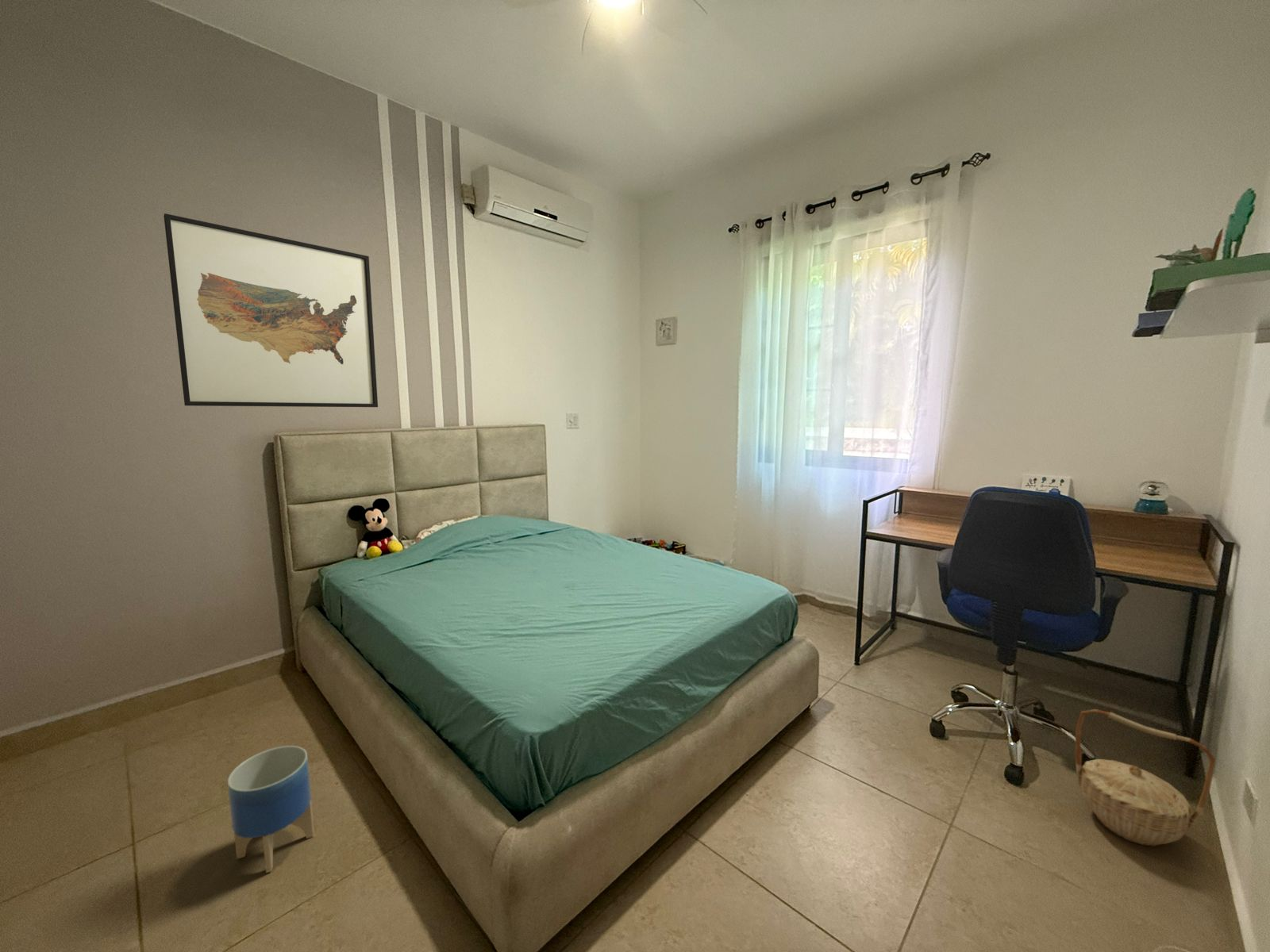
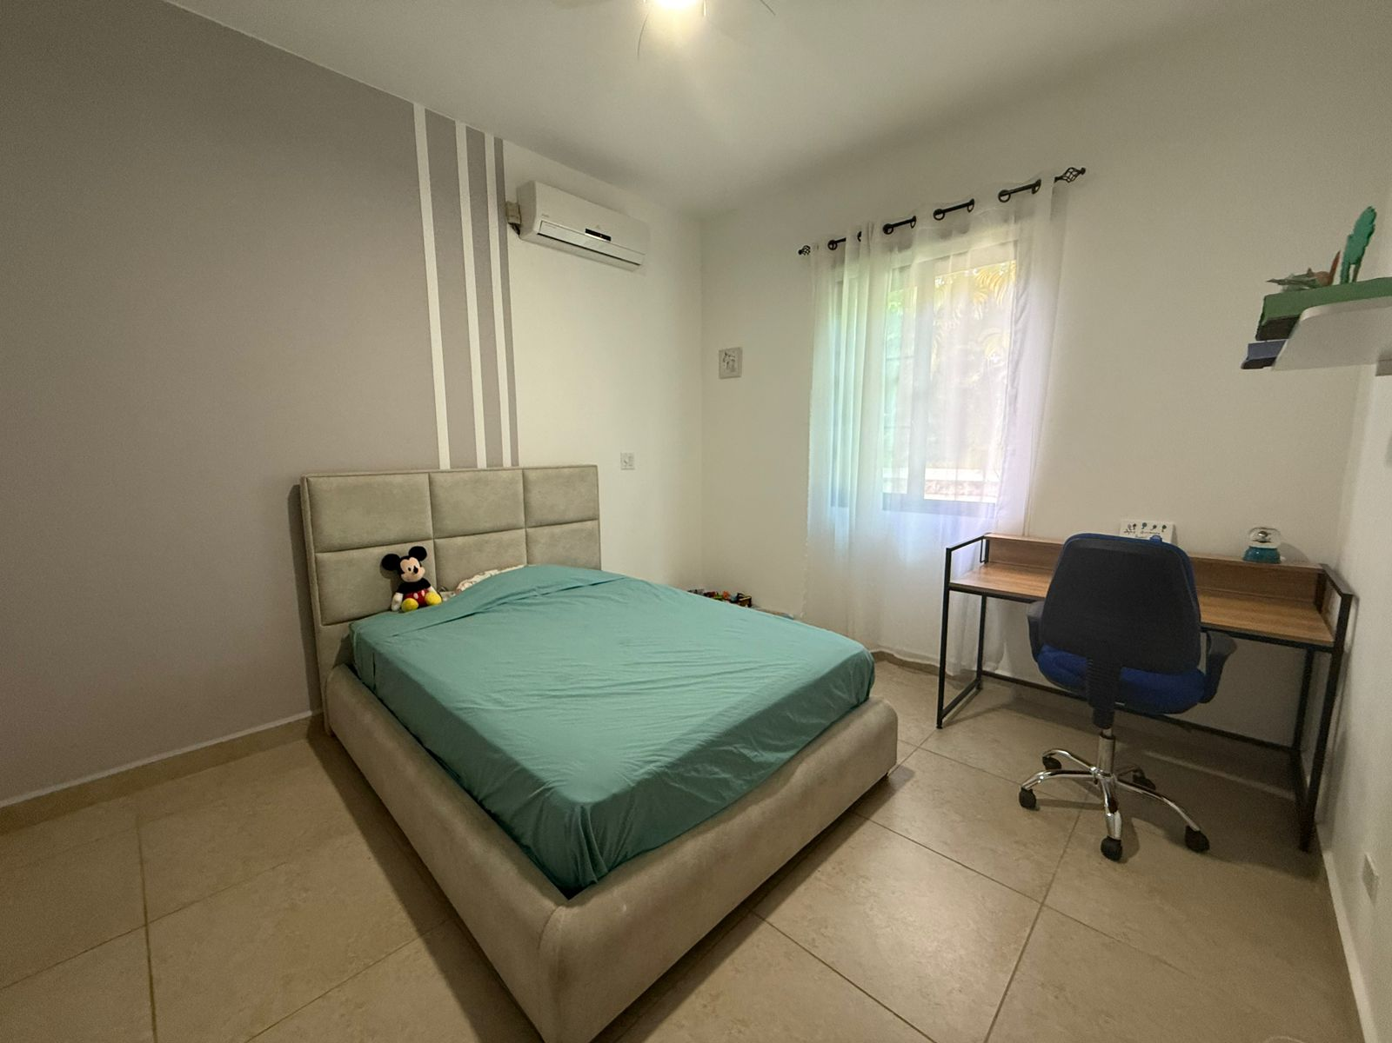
- basket [1075,708,1216,847]
- wall art [163,213,379,408]
- planter [227,745,315,873]
